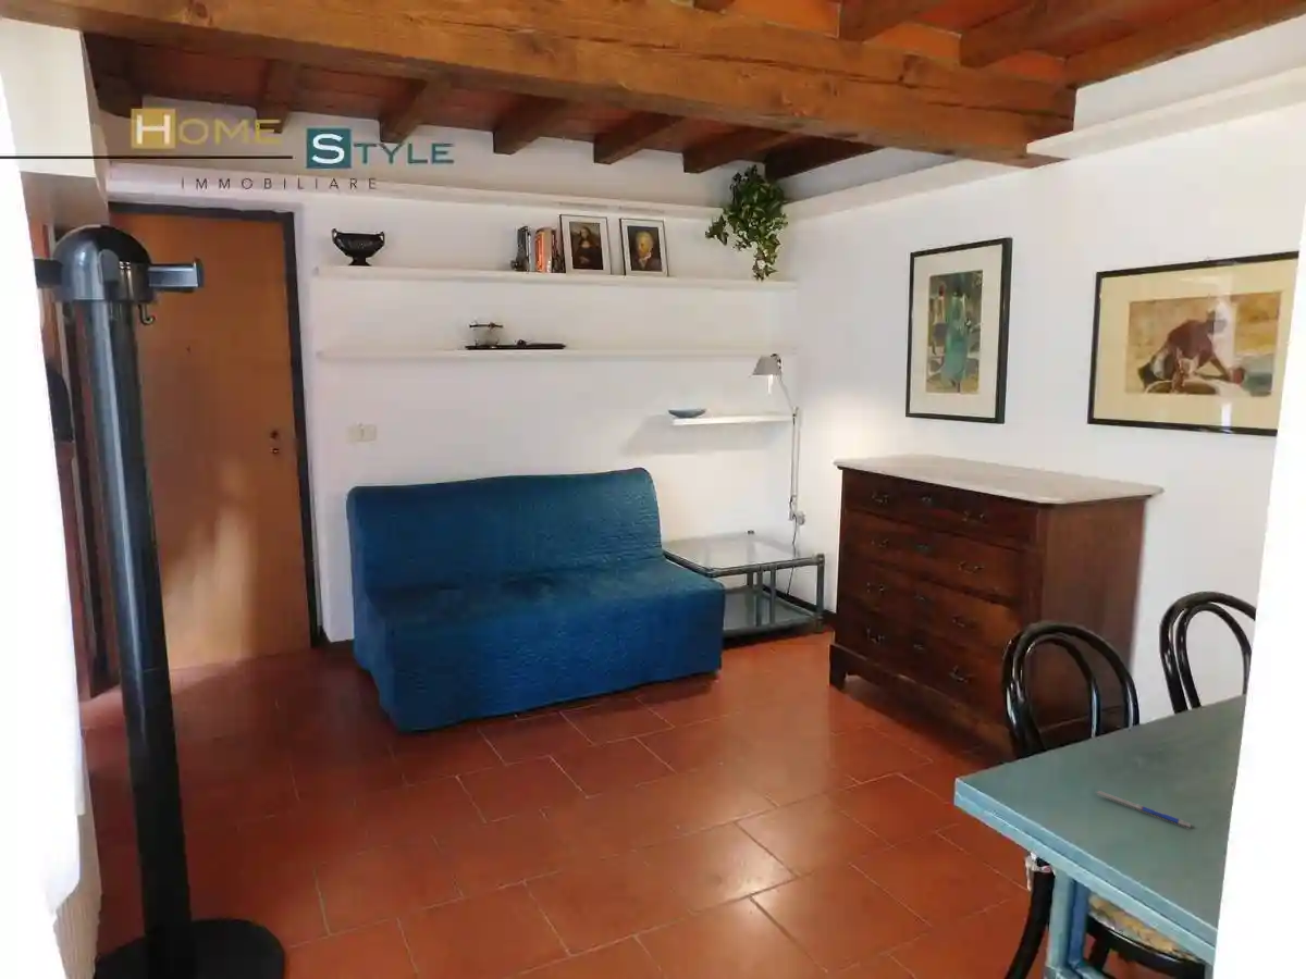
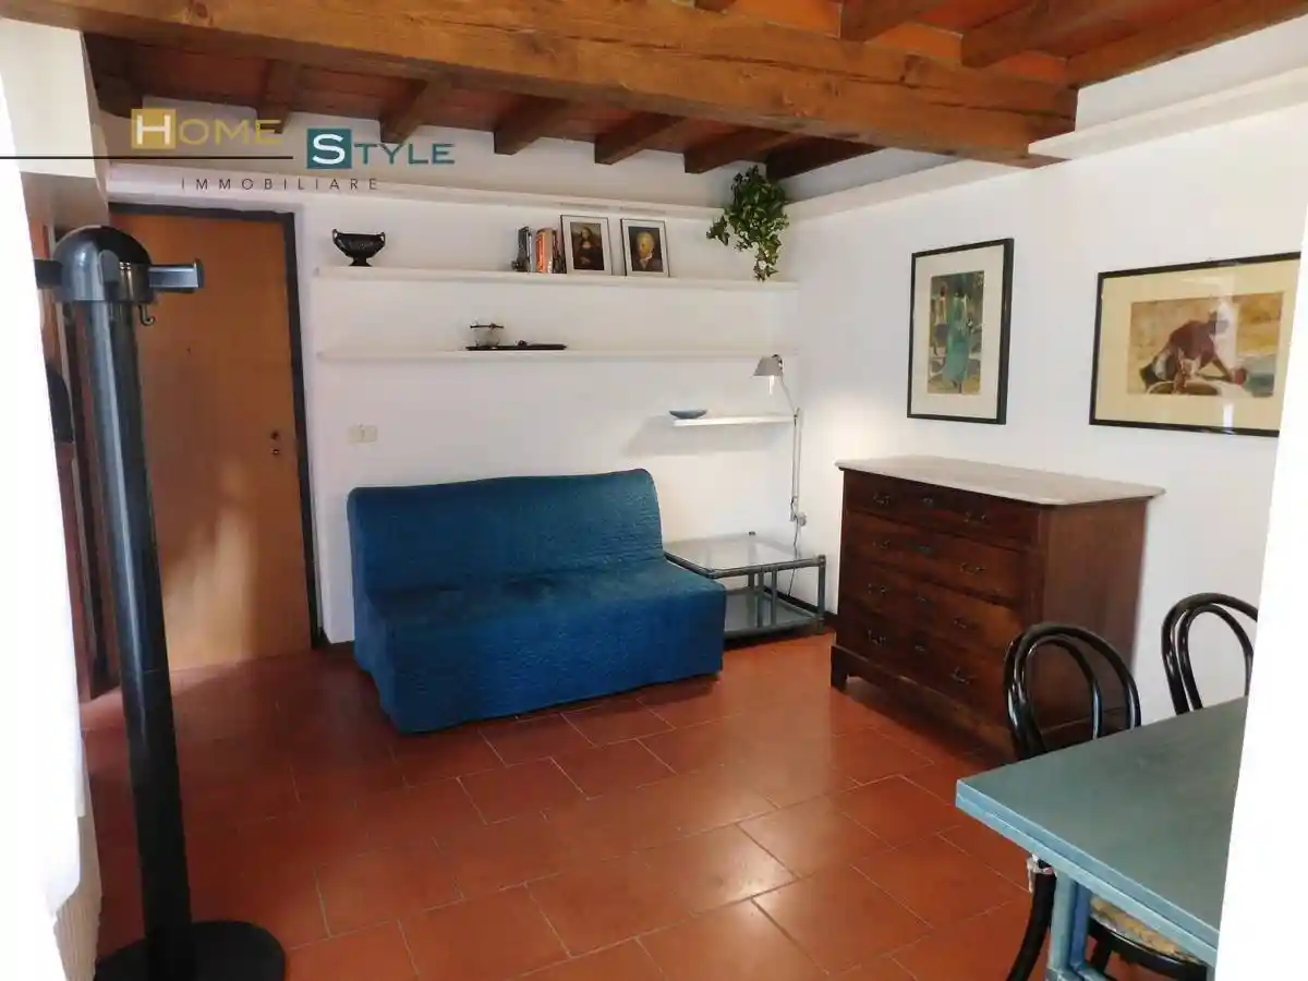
- pen [1095,790,1193,830]
